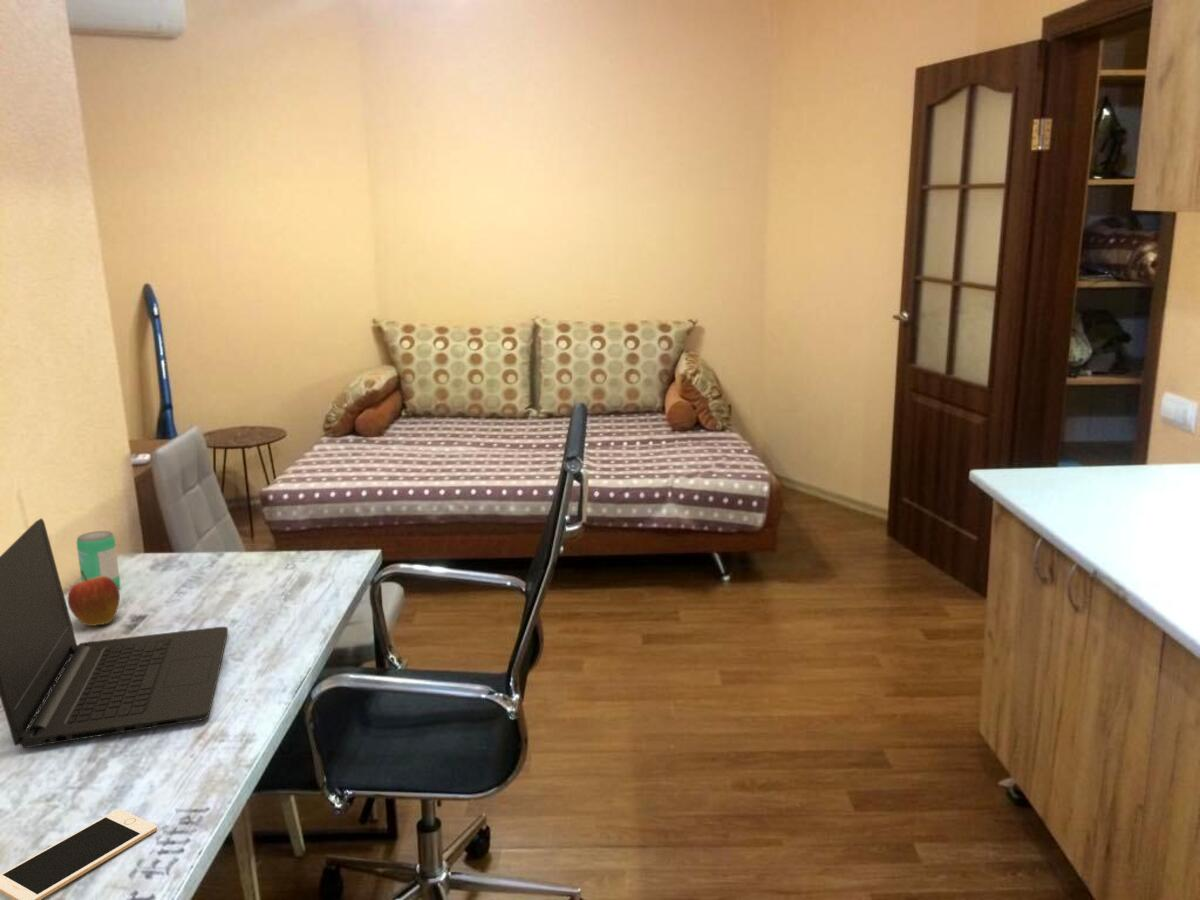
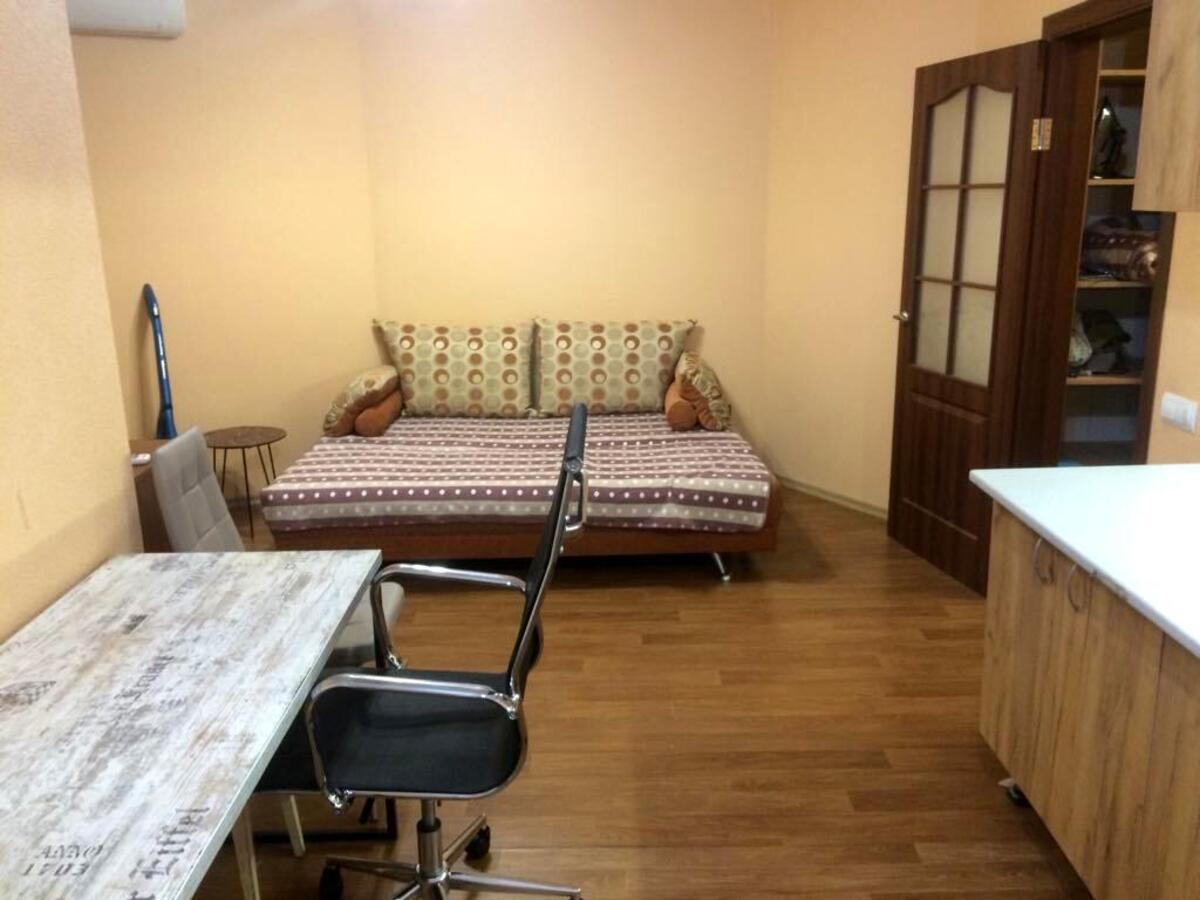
- beverage can [76,530,121,590]
- laptop [0,517,229,749]
- apple [67,570,121,627]
- cell phone [0,808,158,900]
